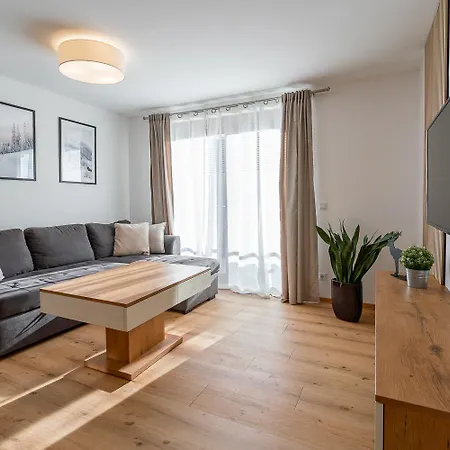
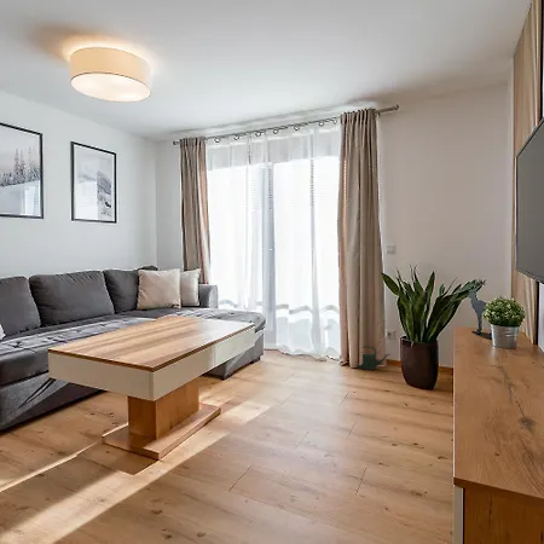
+ watering can [355,345,392,371]
